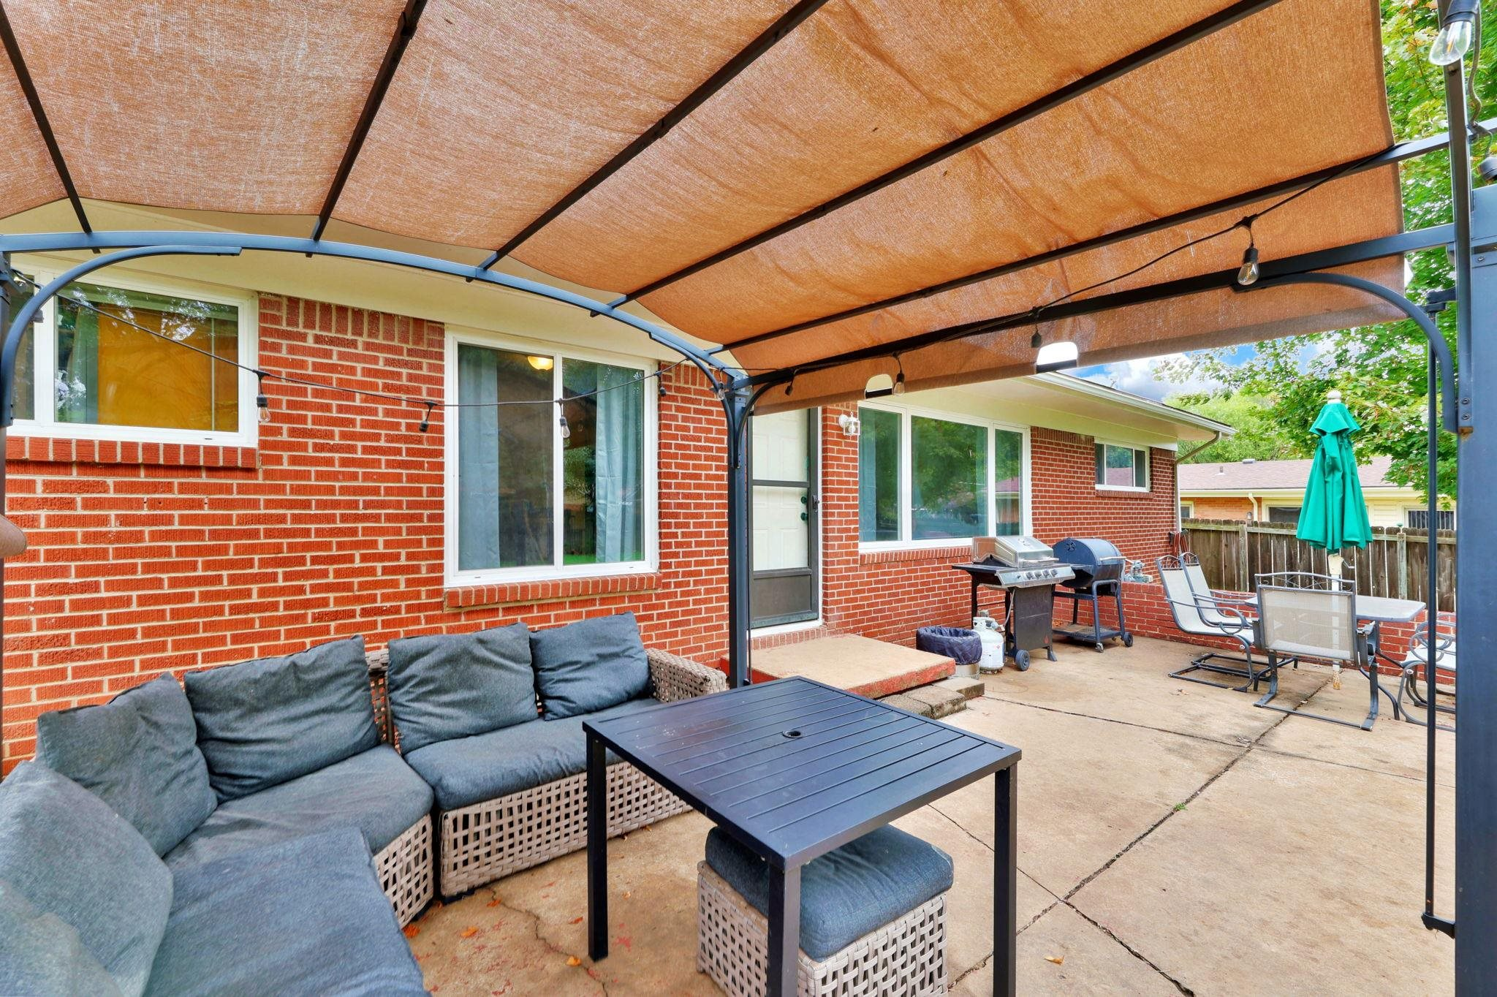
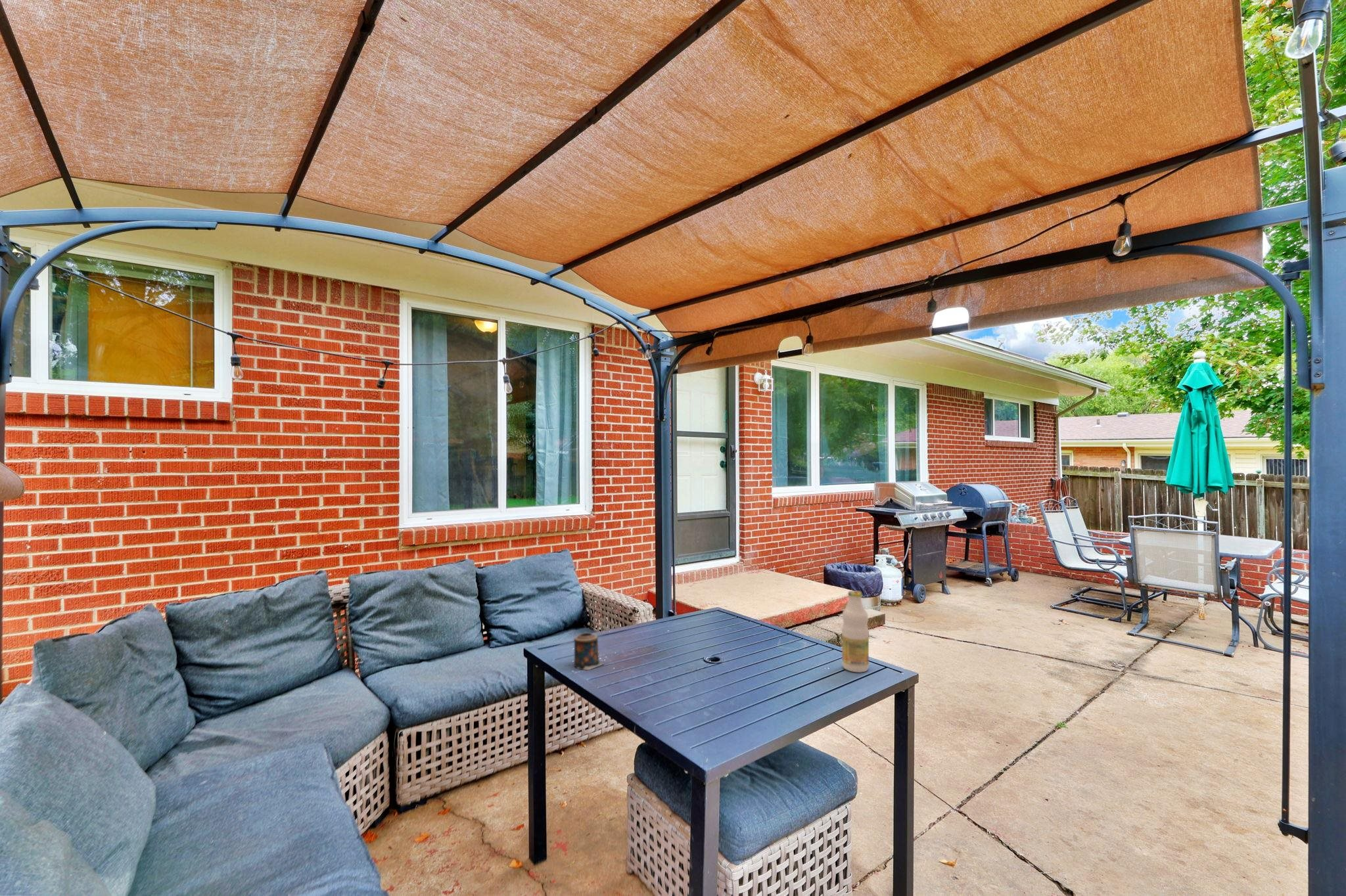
+ candle [573,633,606,671]
+ bottle [841,590,870,673]
